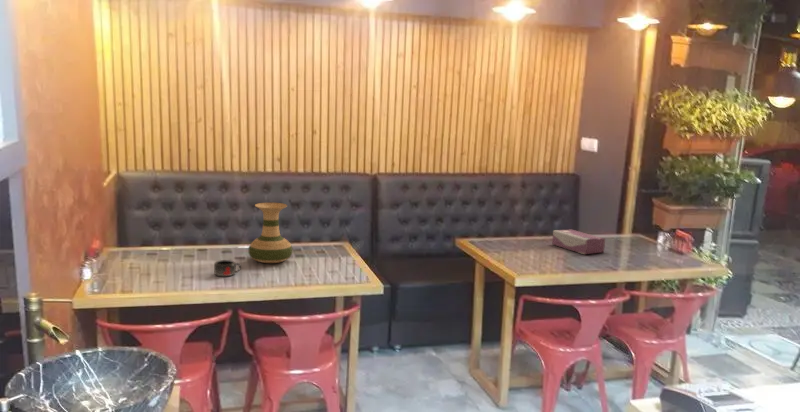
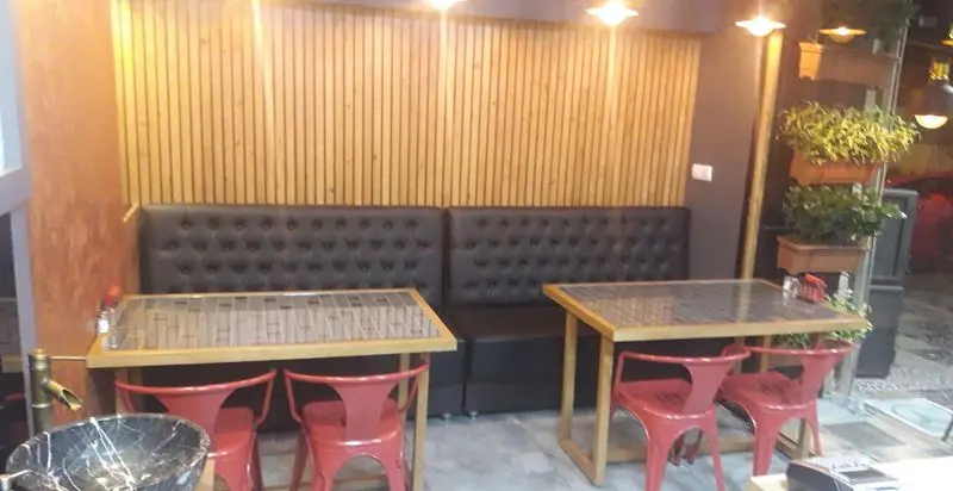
- tissue box [551,228,606,255]
- vase [248,202,293,264]
- mug [213,259,242,277]
